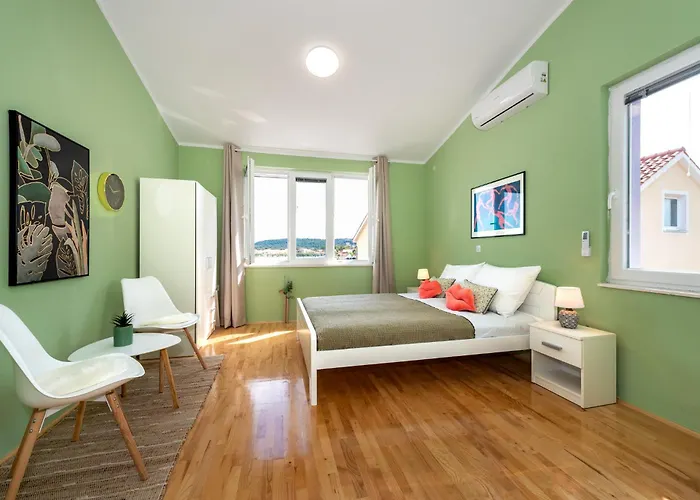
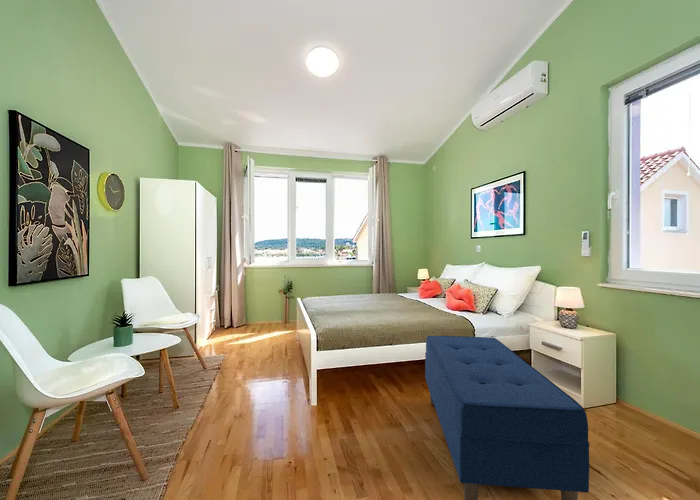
+ bench [424,335,590,500]
